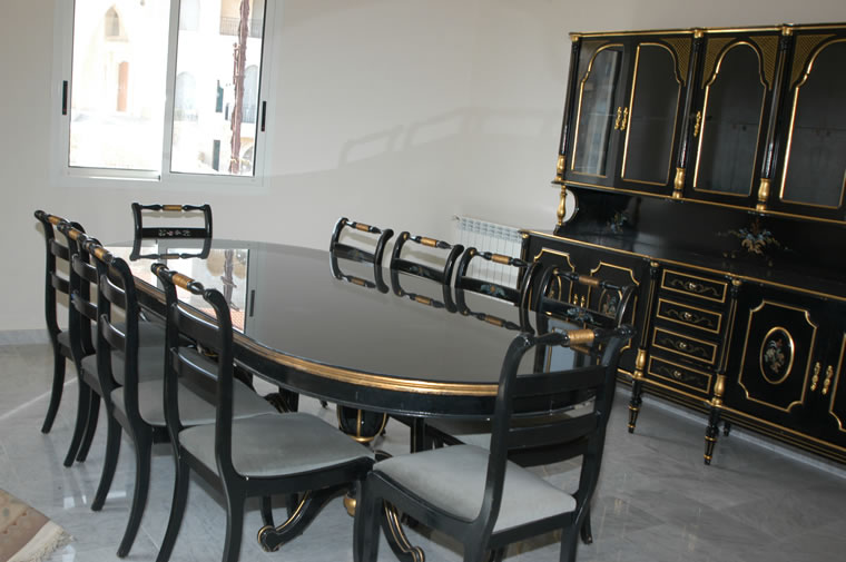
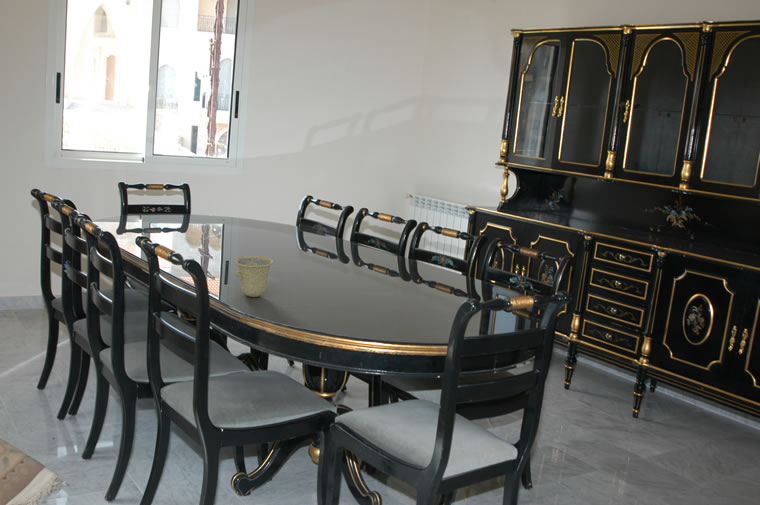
+ cup [234,255,274,298]
